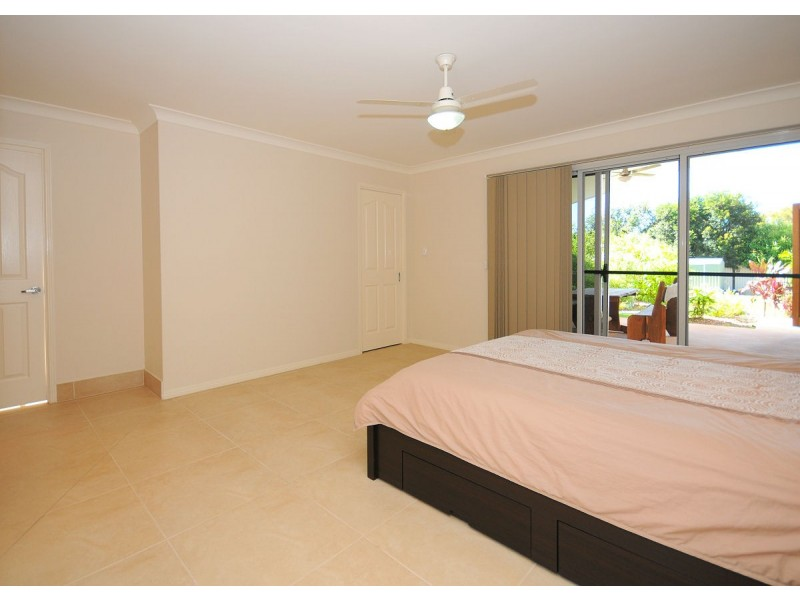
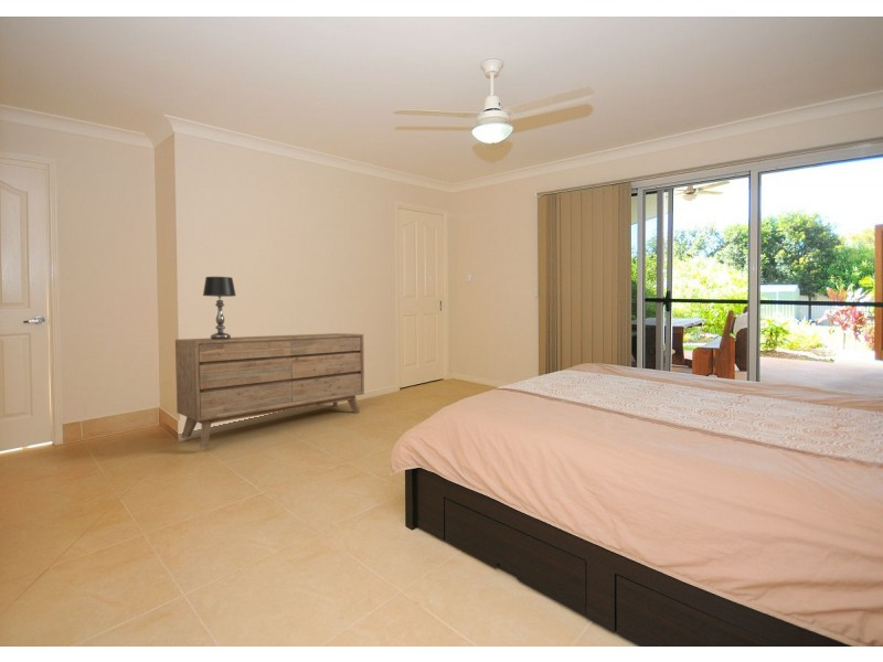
+ dresser [174,332,365,448]
+ table lamp [202,276,237,340]
